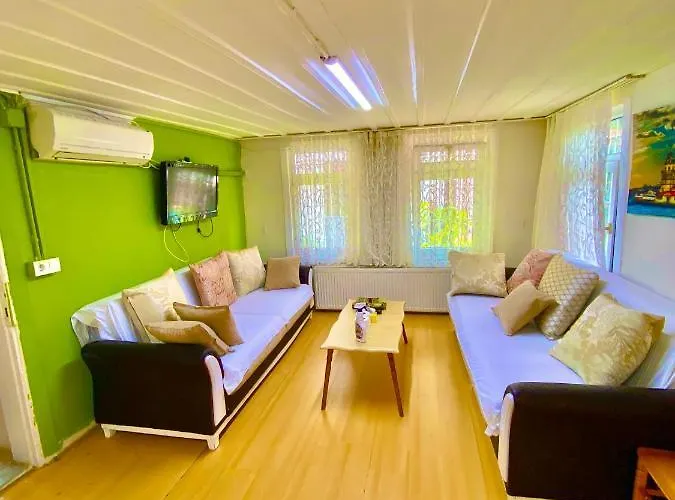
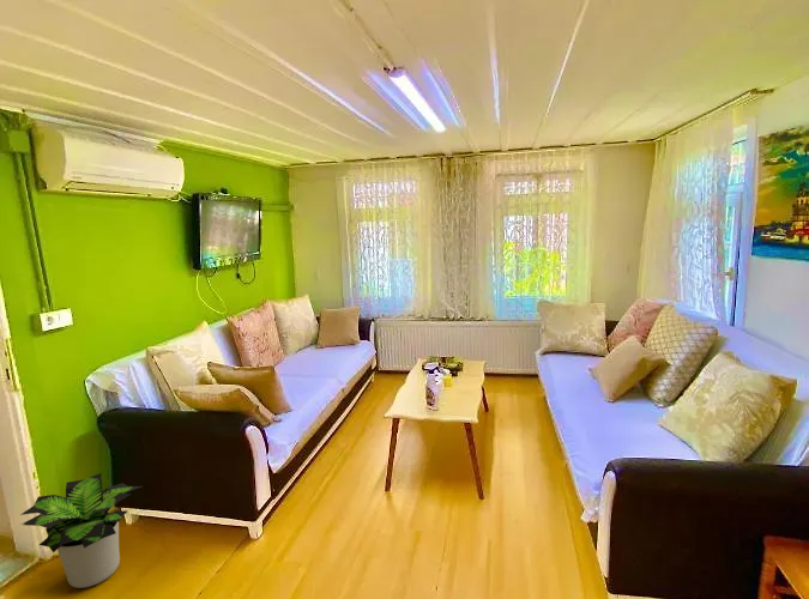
+ potted plant [19,472,143,589]
